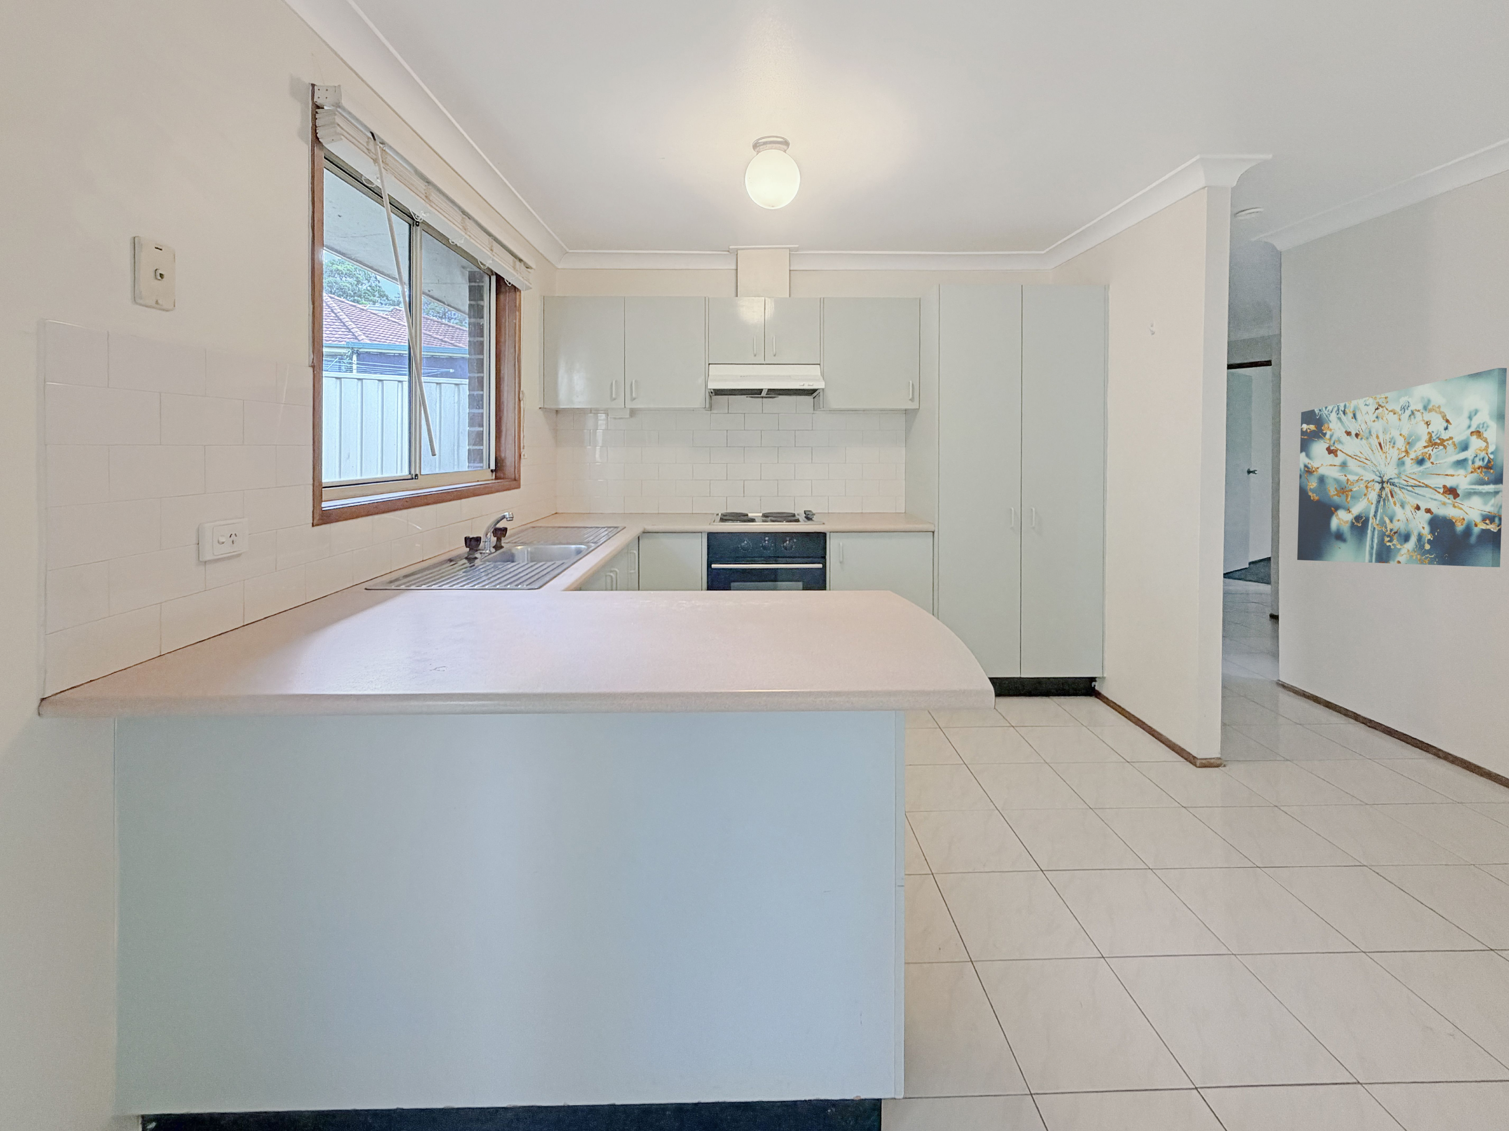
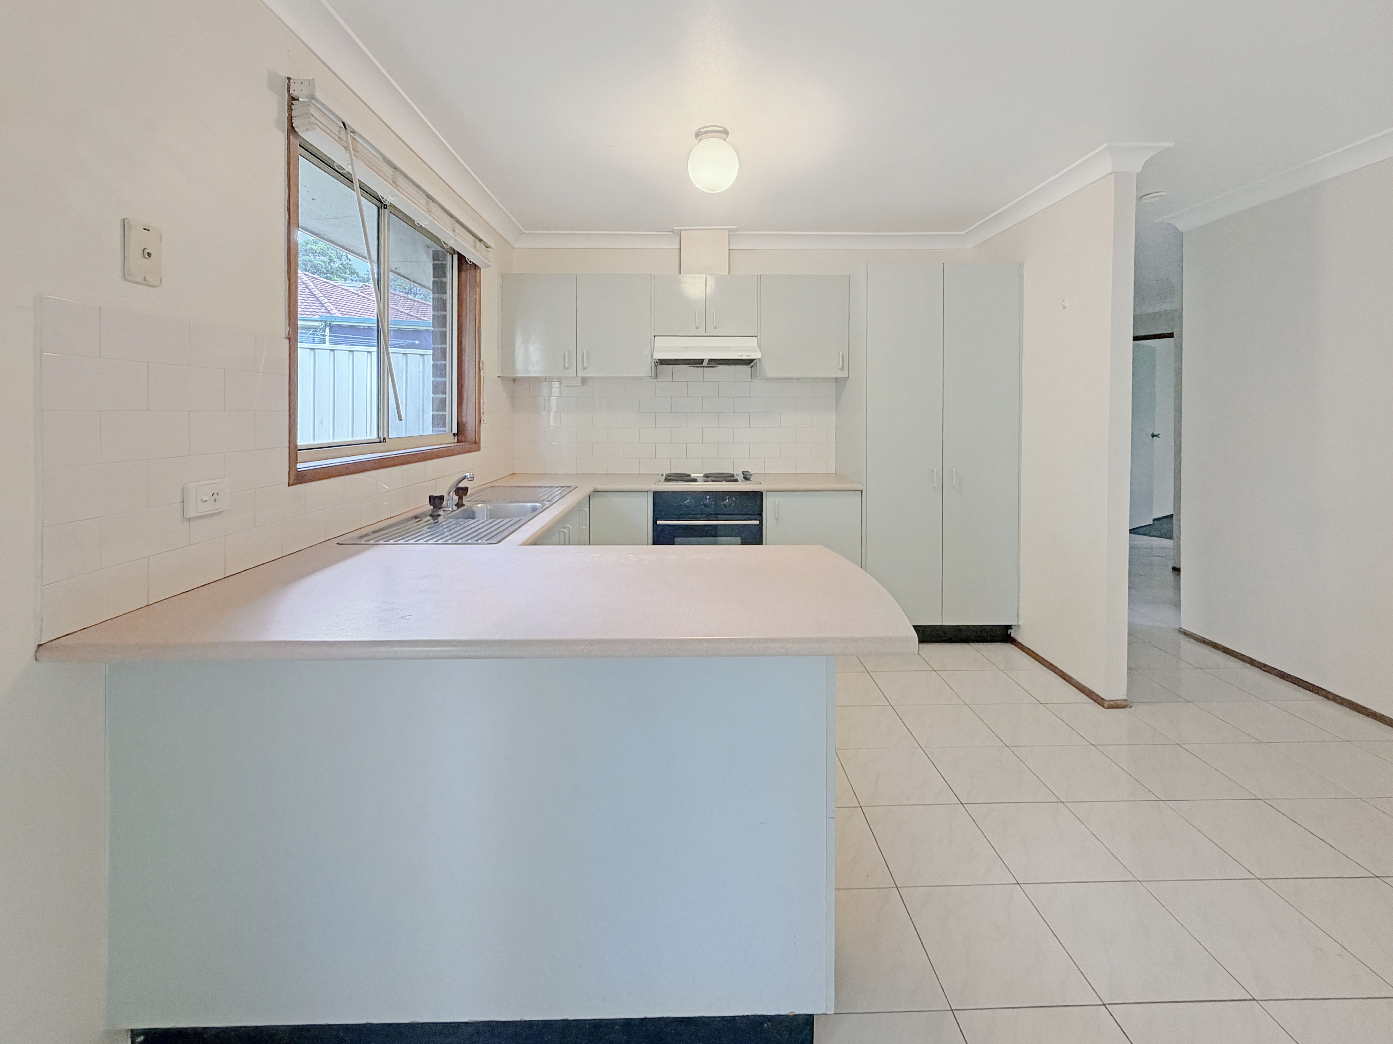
- wall art [1296,367,1507,568]
